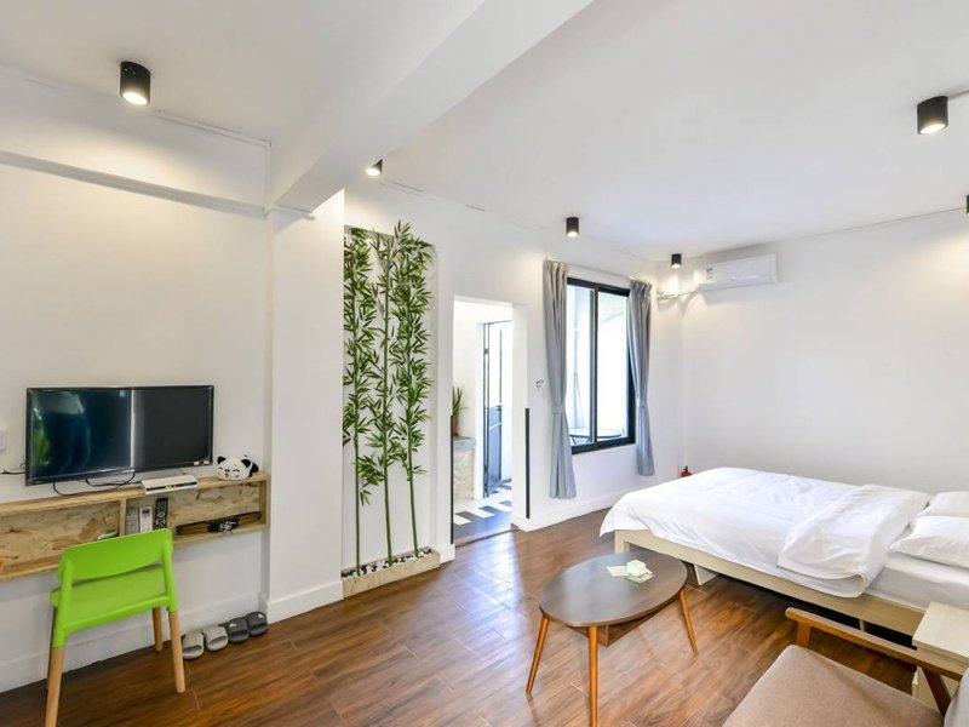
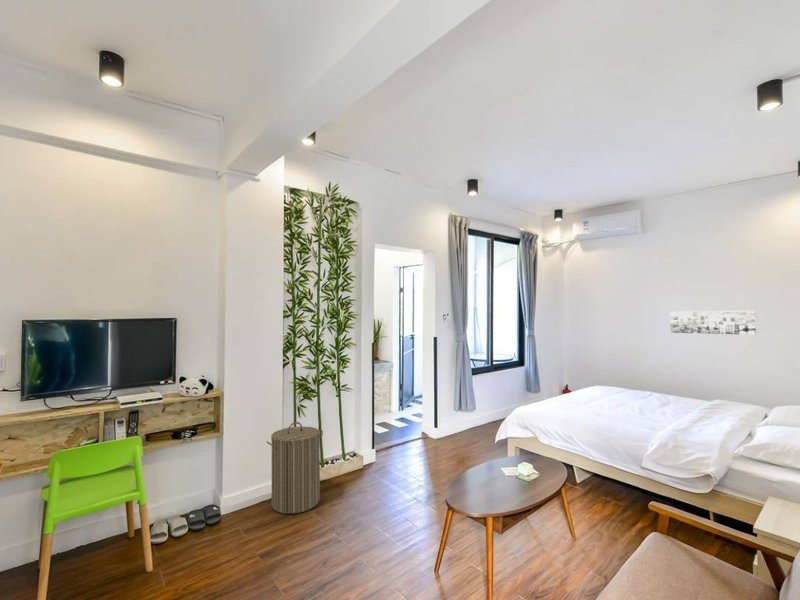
+ laundry hamper [266,421,324,515]
+ wall art [669,310,757,336]
